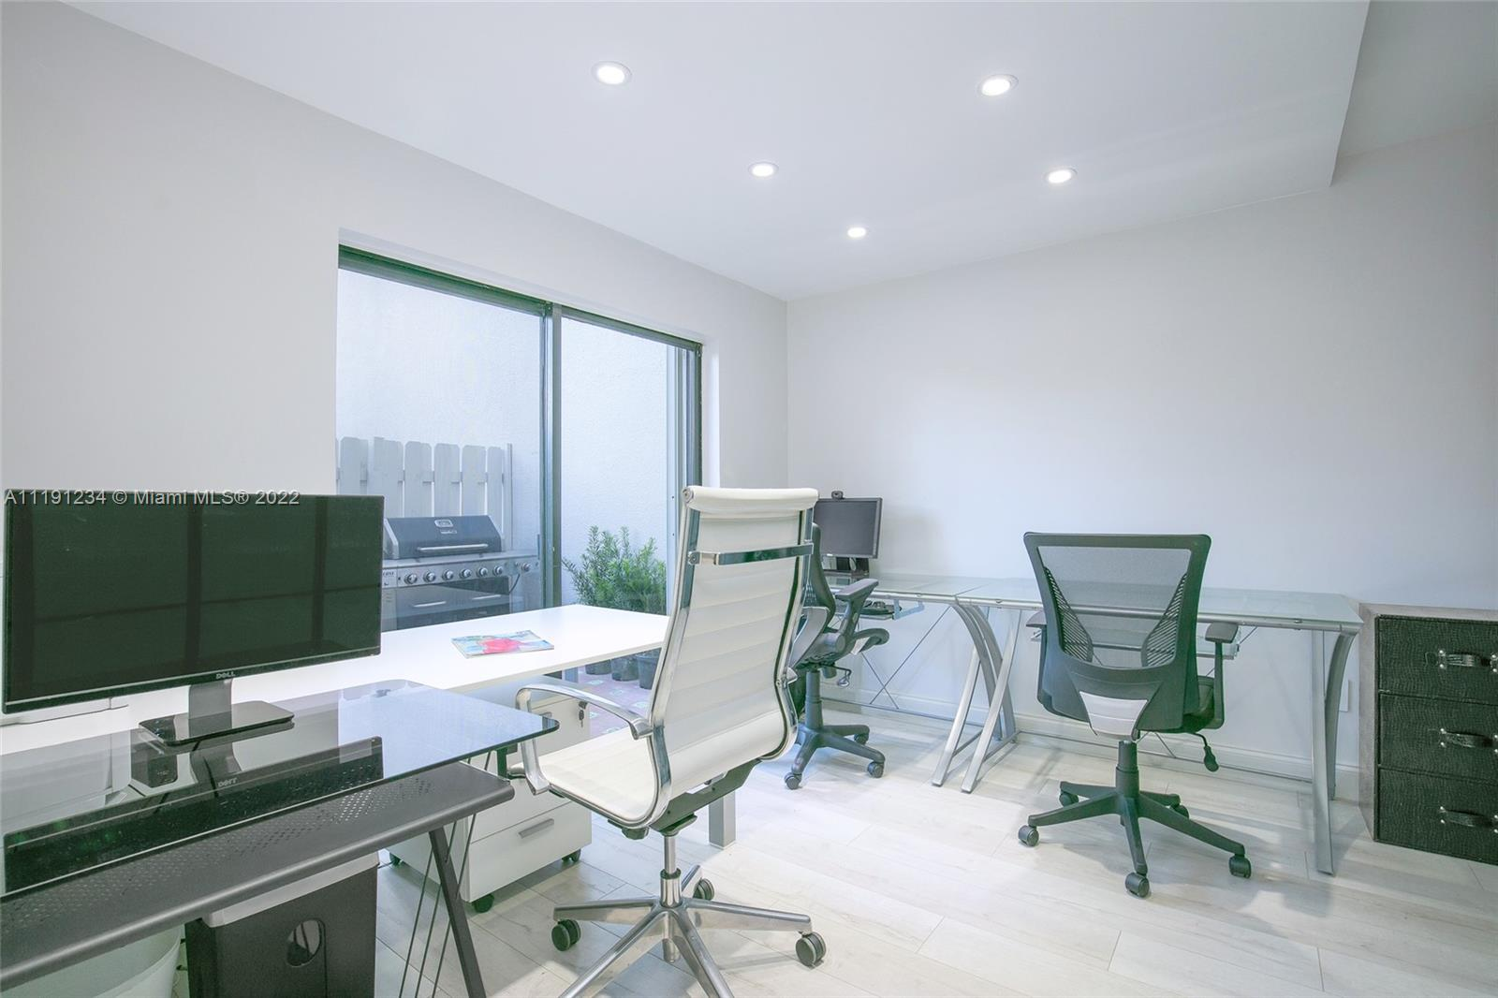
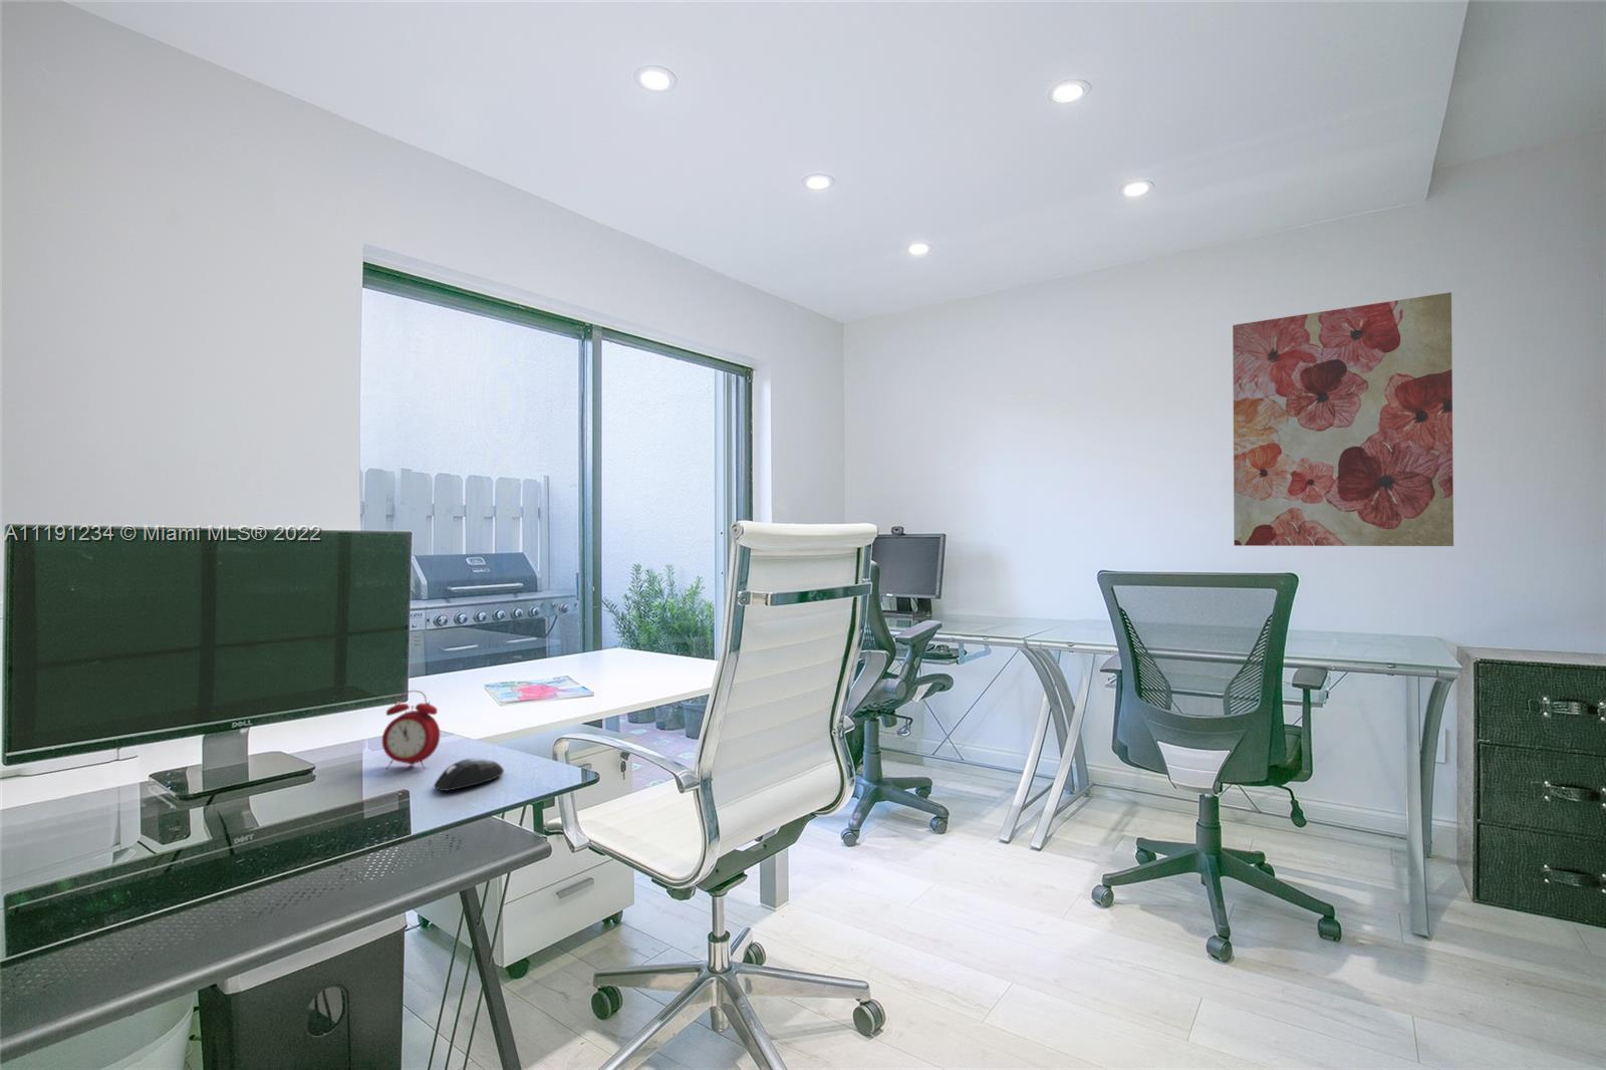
+ mouse [432,757,505,792]
+ wall art [1231,291,1454,547]
+ alarm clock [381,689,441,770]
